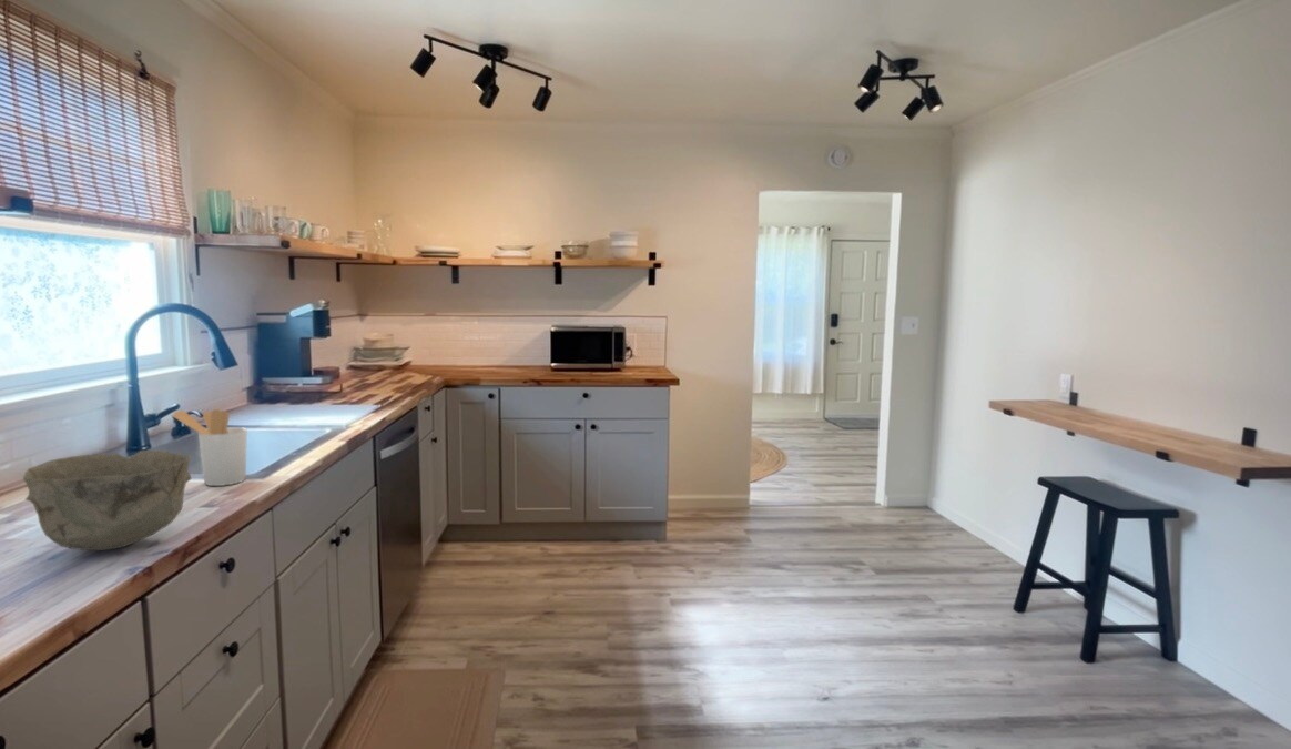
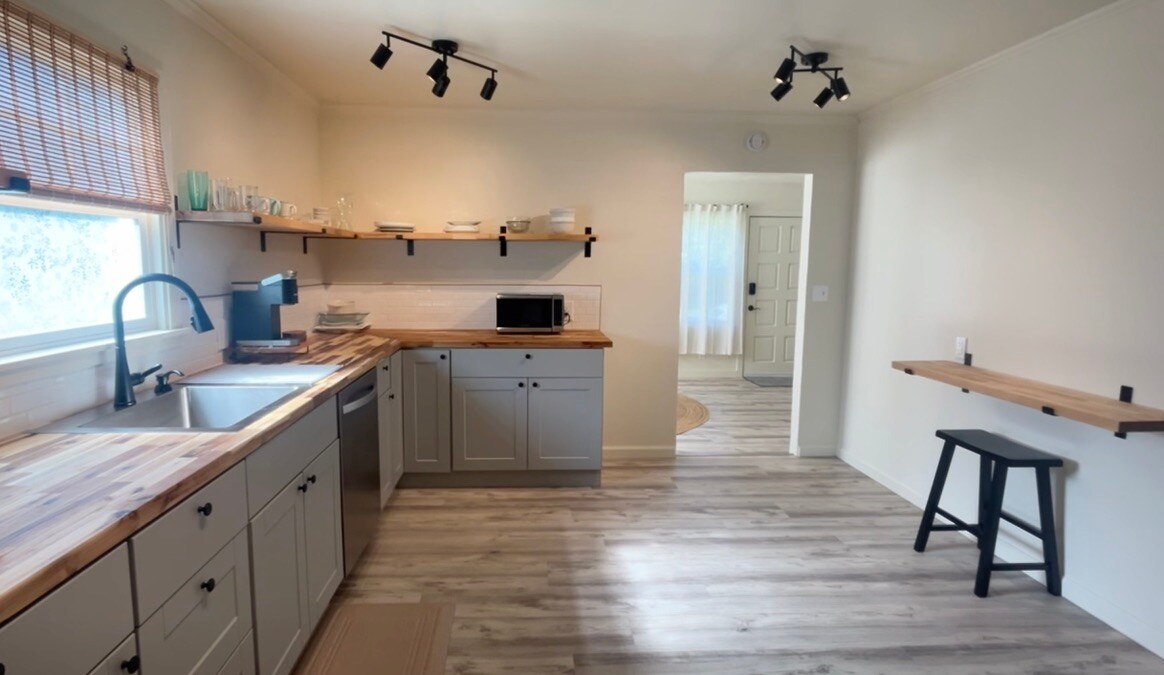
- bowl [22,449,193,551]
- utensil holder [170,408,248,487]
